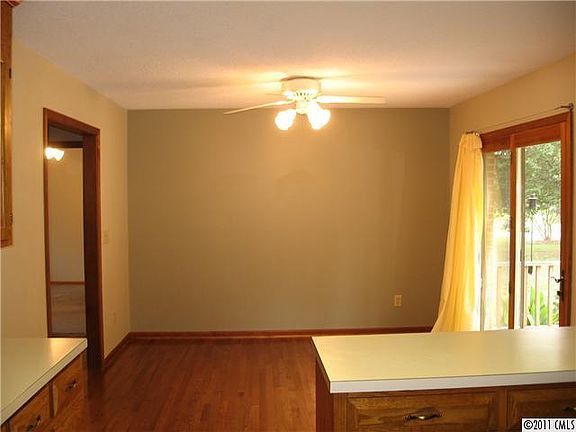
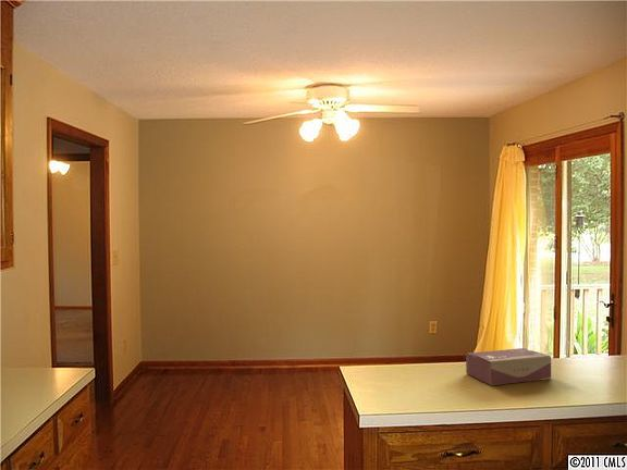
+ tissue box [465,347,552,386]
